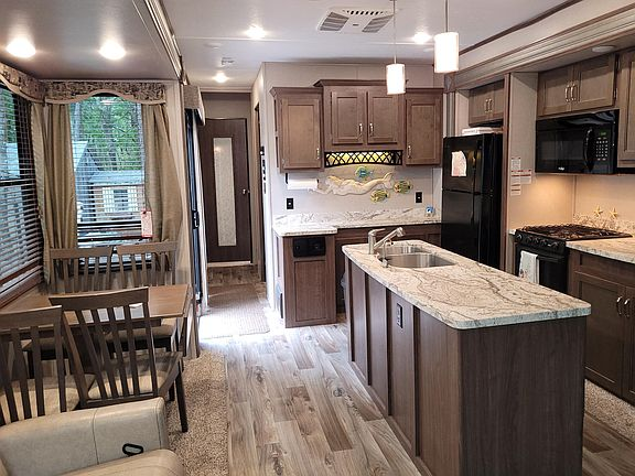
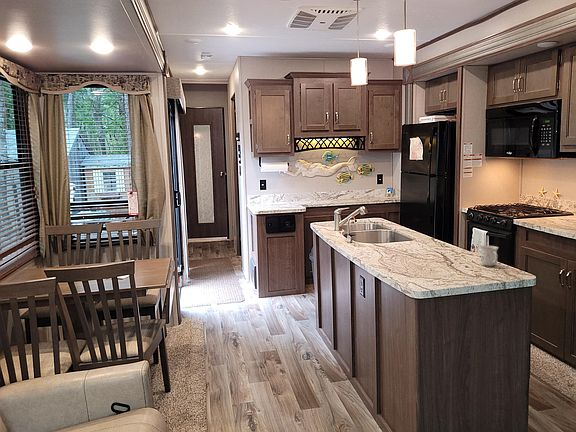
+ mug [479,245,499,267]
